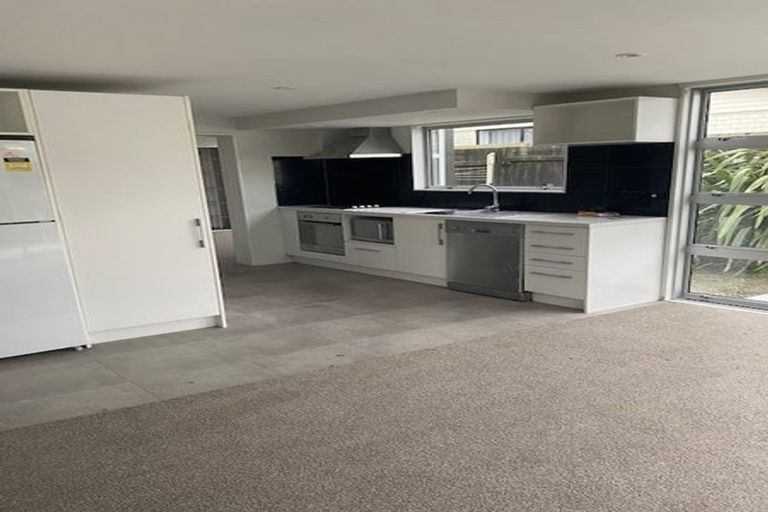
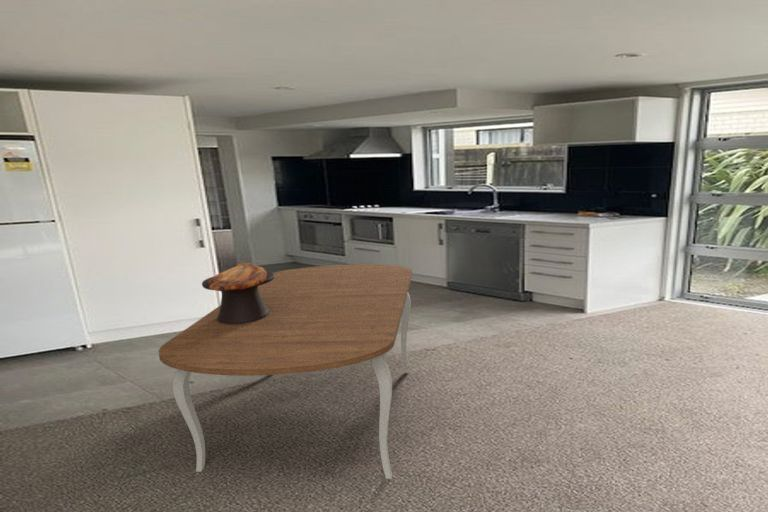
+ dining table [157,263,413,480]
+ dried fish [201,261,274,324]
